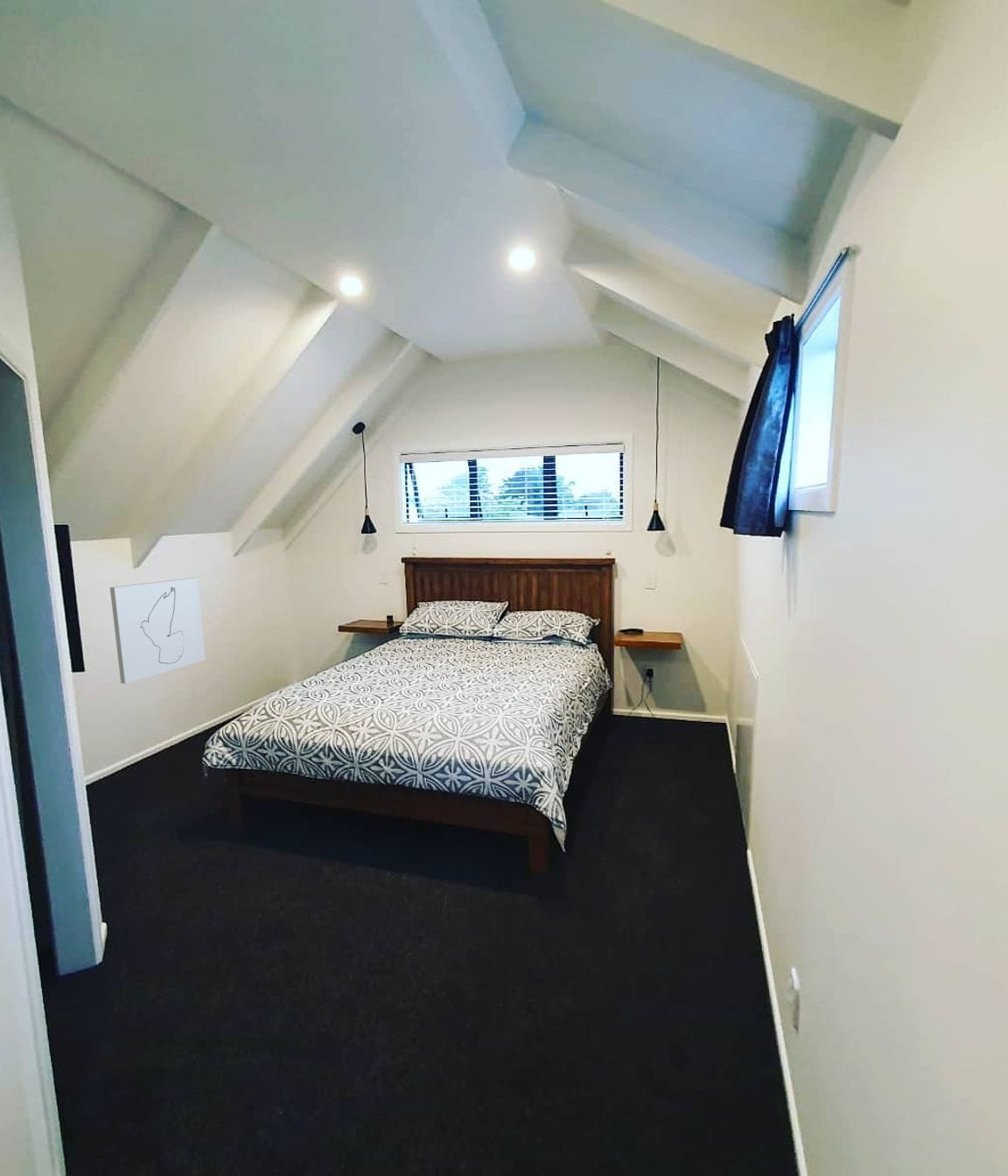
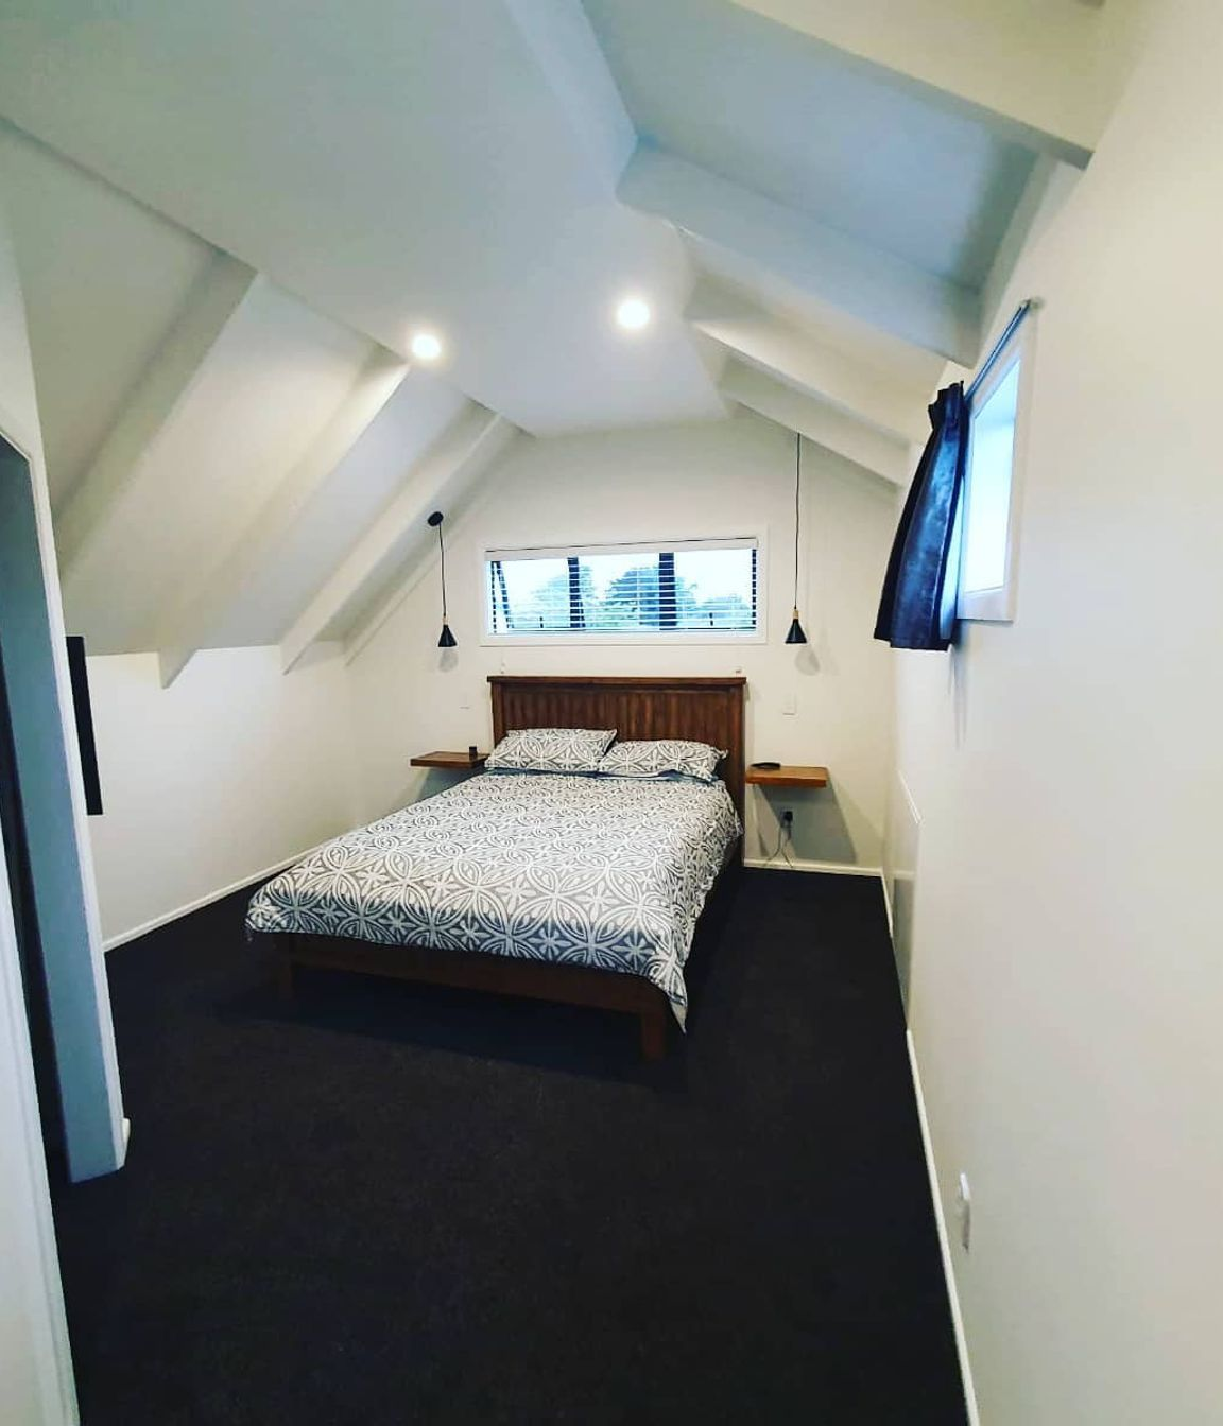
- wall art [109,577,207,684]
